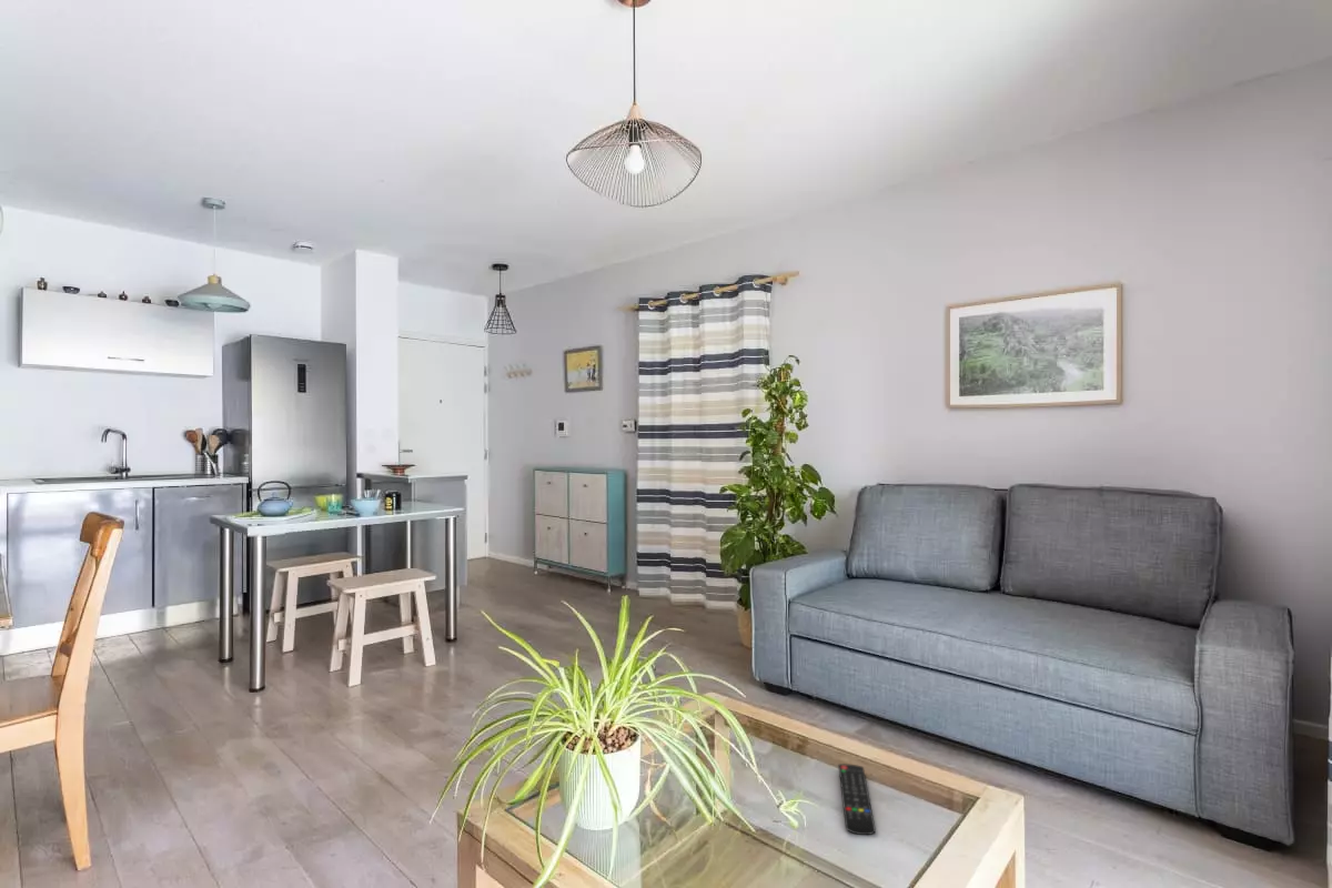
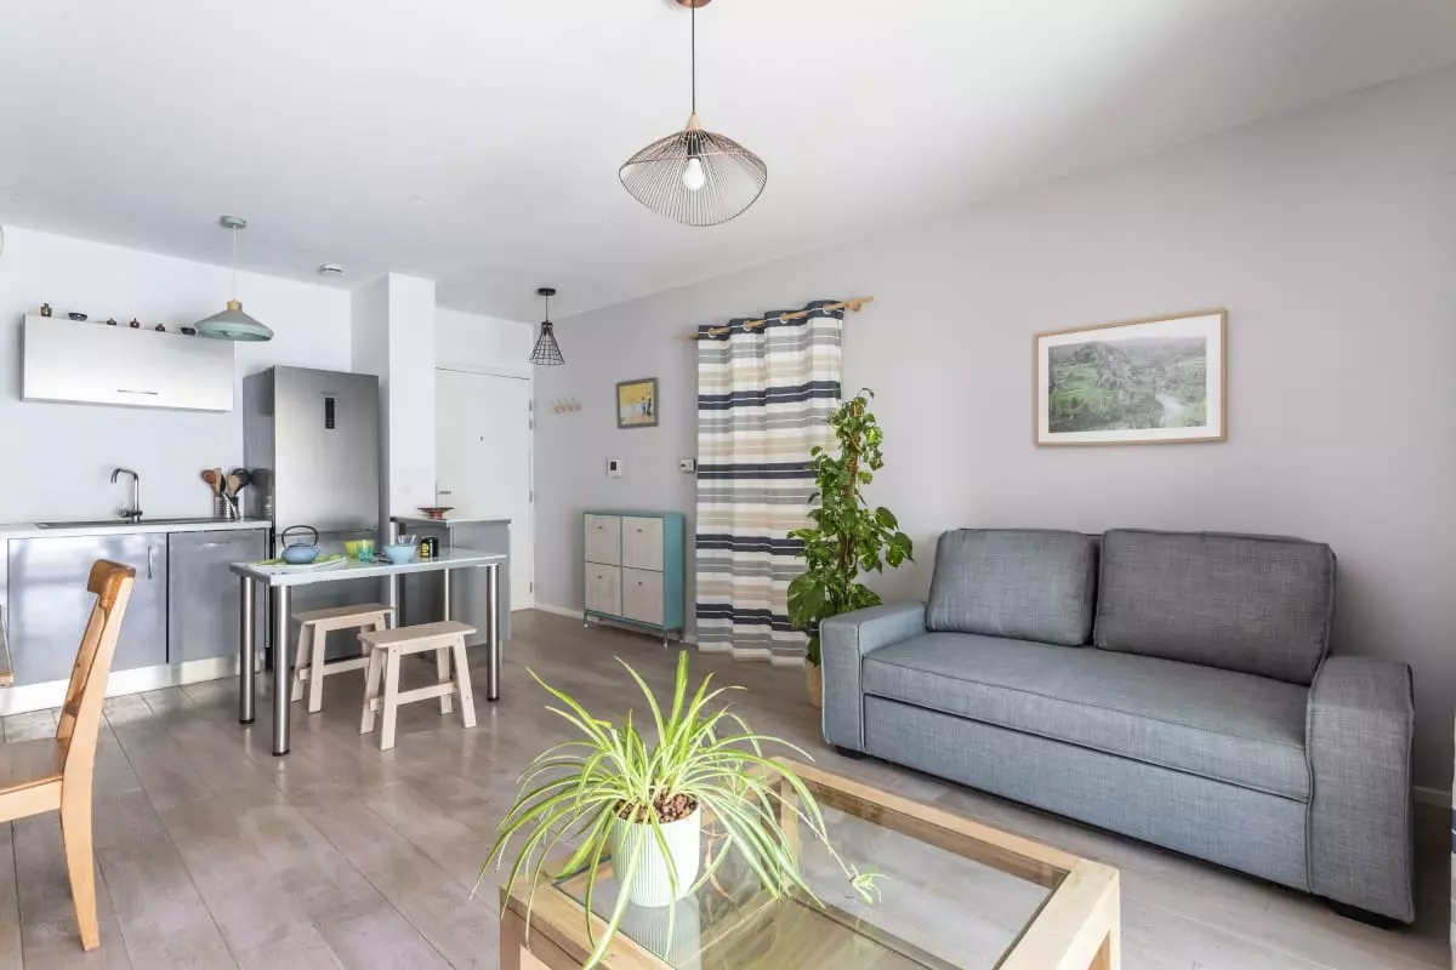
- remote control [838,764,877,836]
